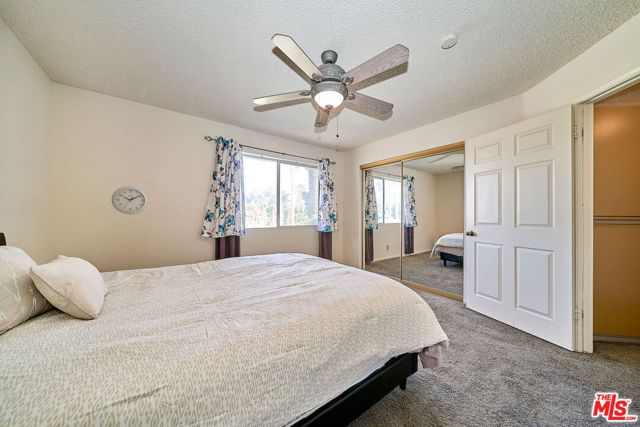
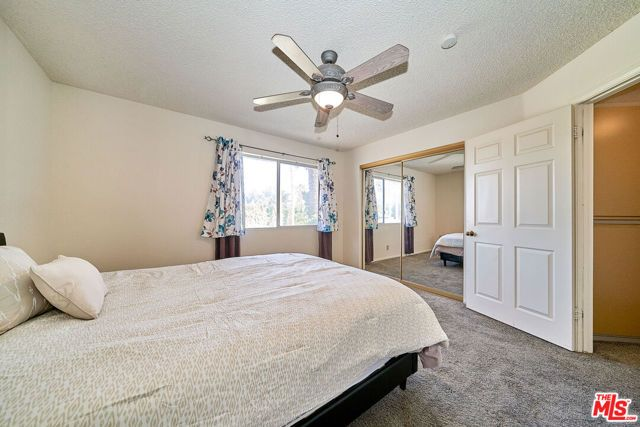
- wall clock [111,186,149,215]
